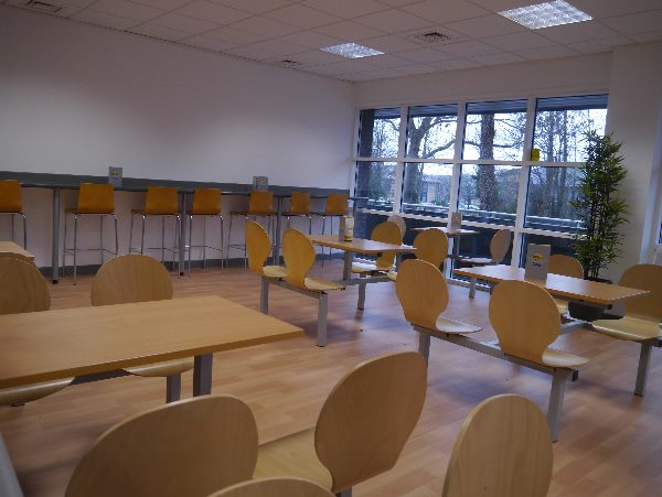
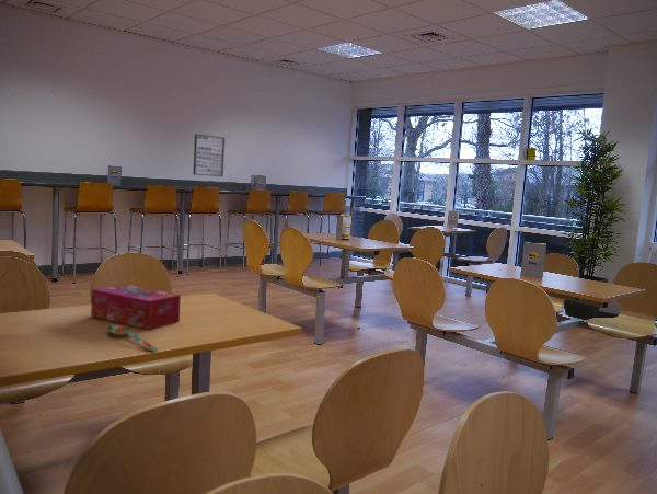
+ spoon [106,324,159,353]
+ wall art [193,134,226,177]
+ tissue box [90,283,182,331]
